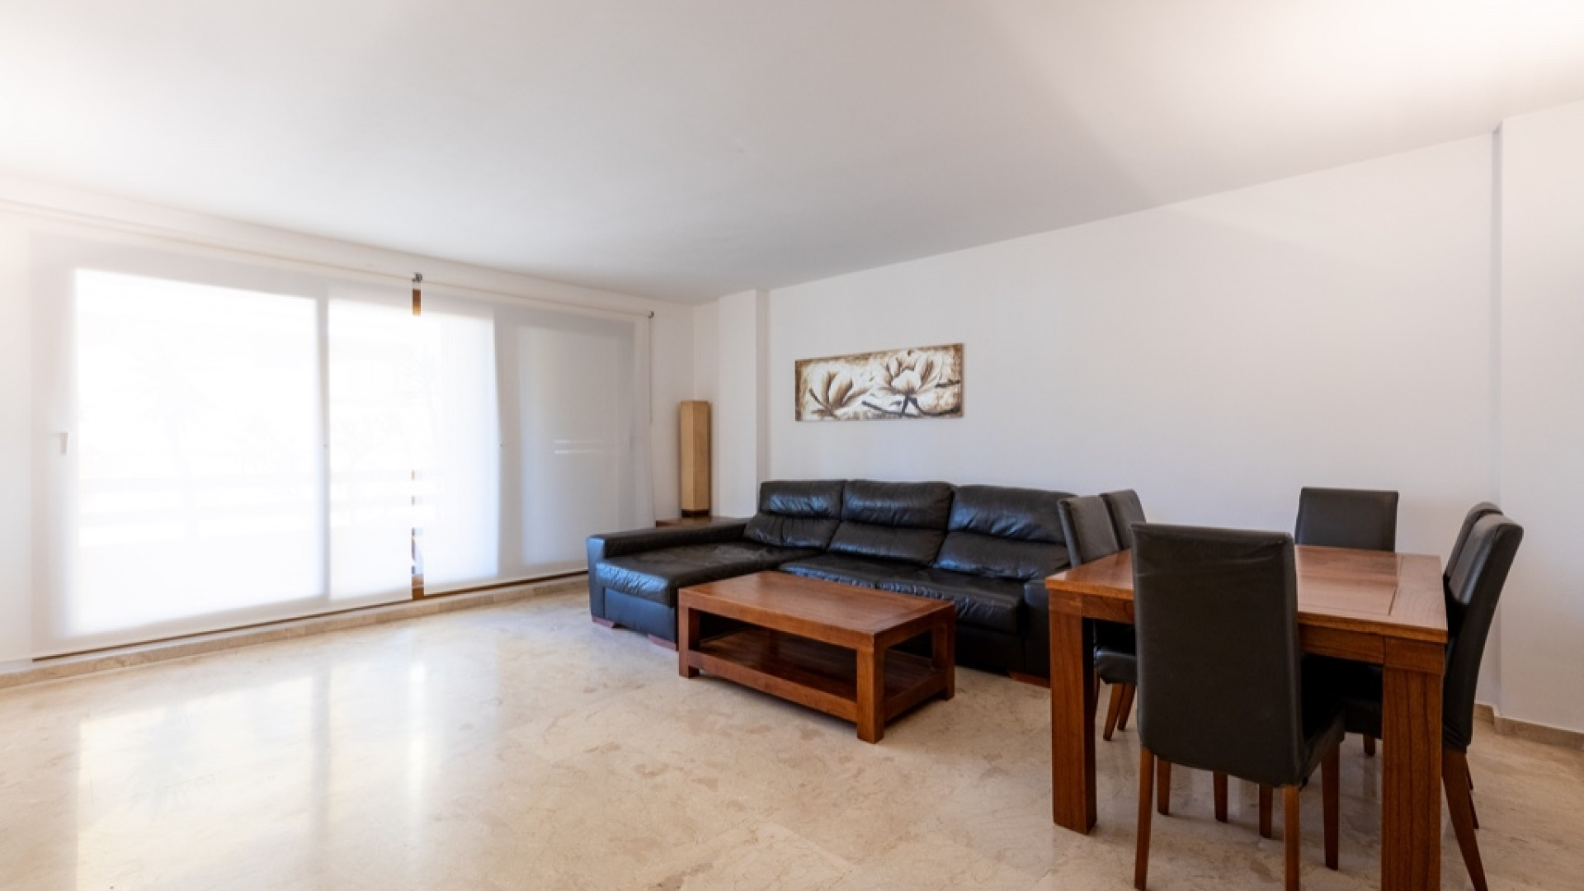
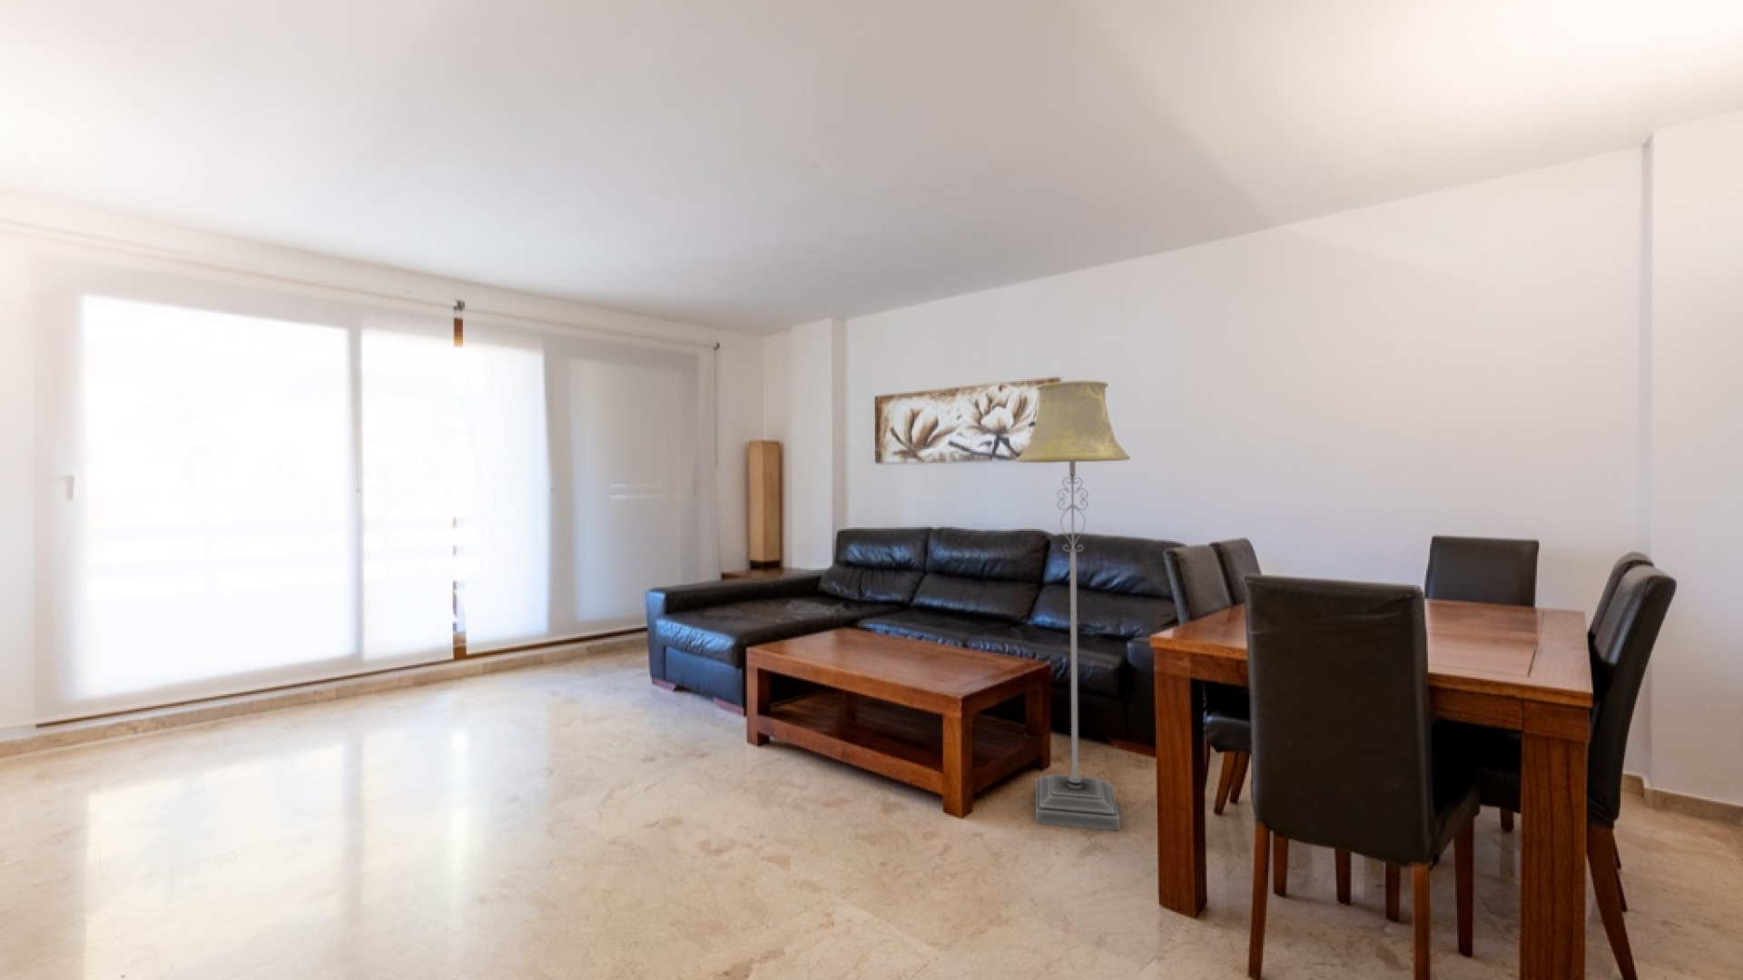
+ floor lamp [1015,381,1131,832]
